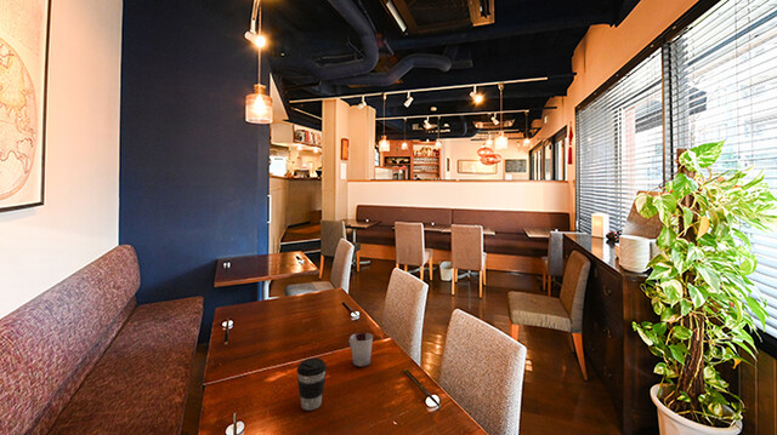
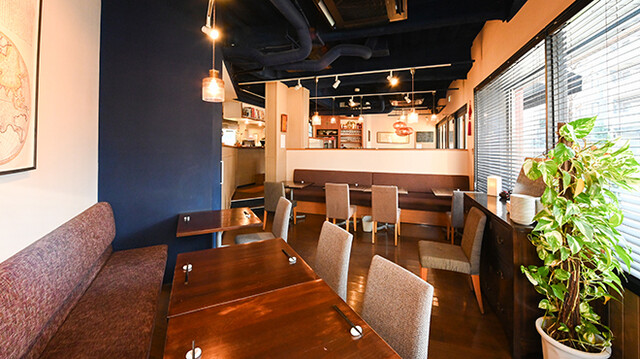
- coffee cup [296,357,328,411]
- cup [348,332,374,367]
